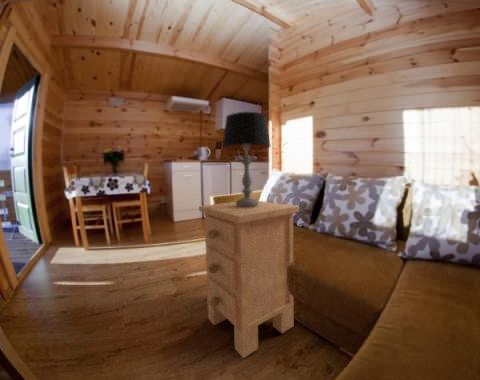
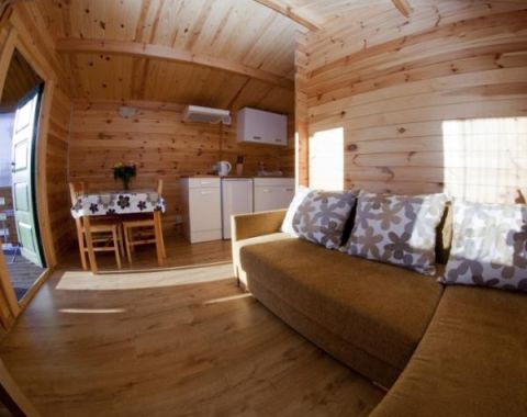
- table lamp [221,111,272,207]
- nightstand [198,200,300,359]
